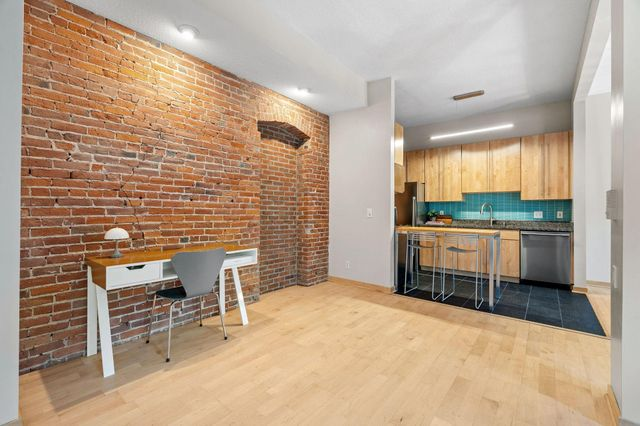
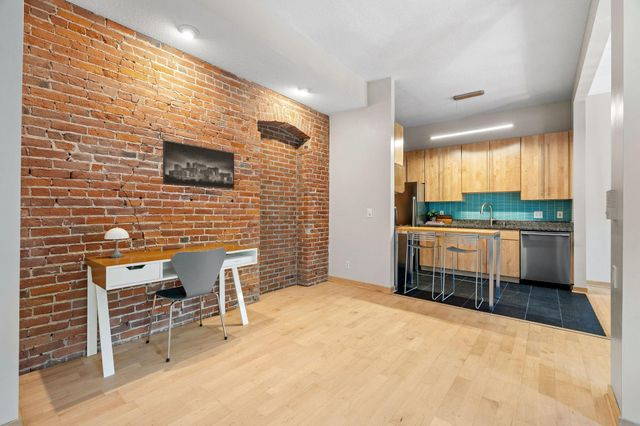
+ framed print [162,139,235,190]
